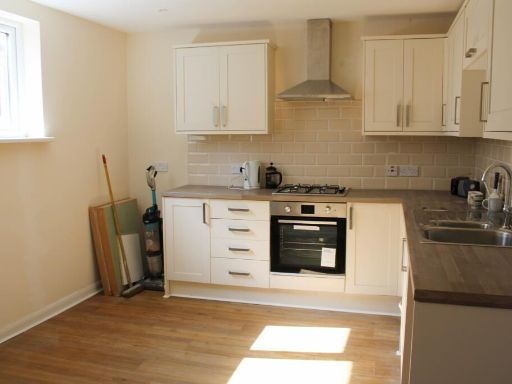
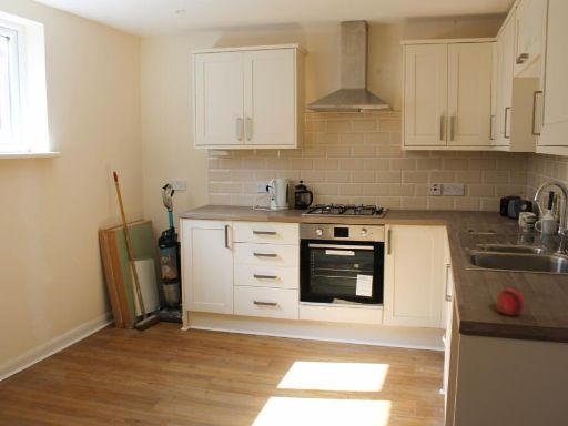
+ fruit [496,287,525,316]
